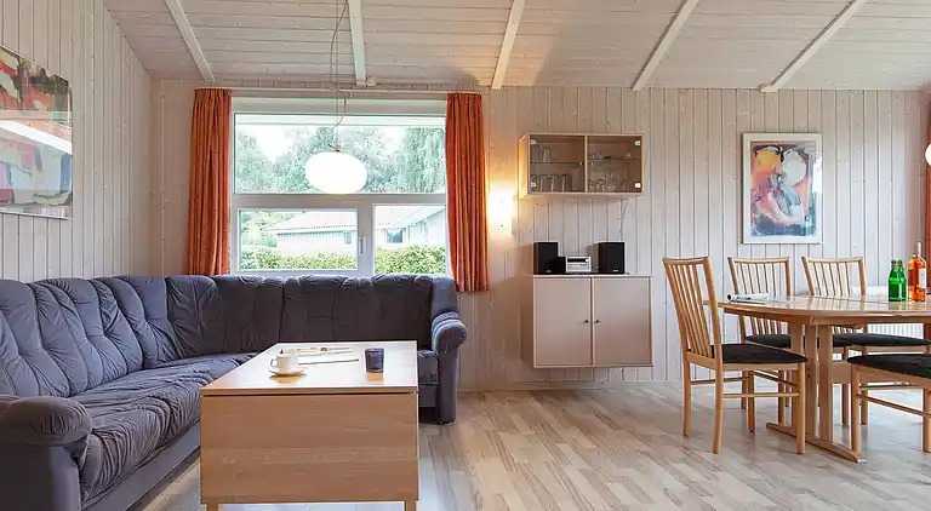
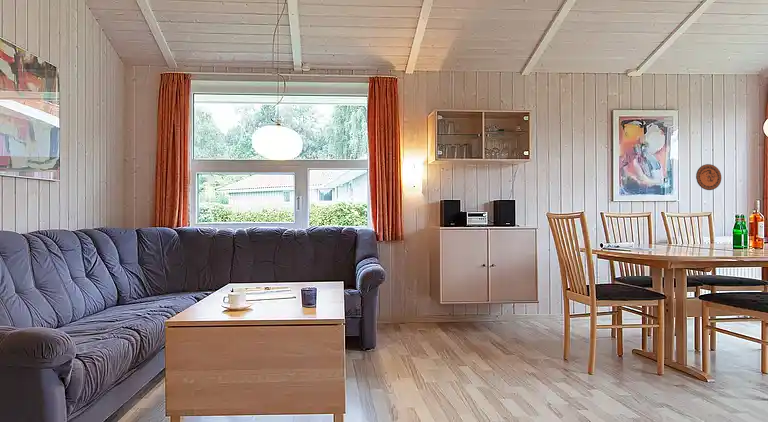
+ decorative plate [695,163,722,191]
